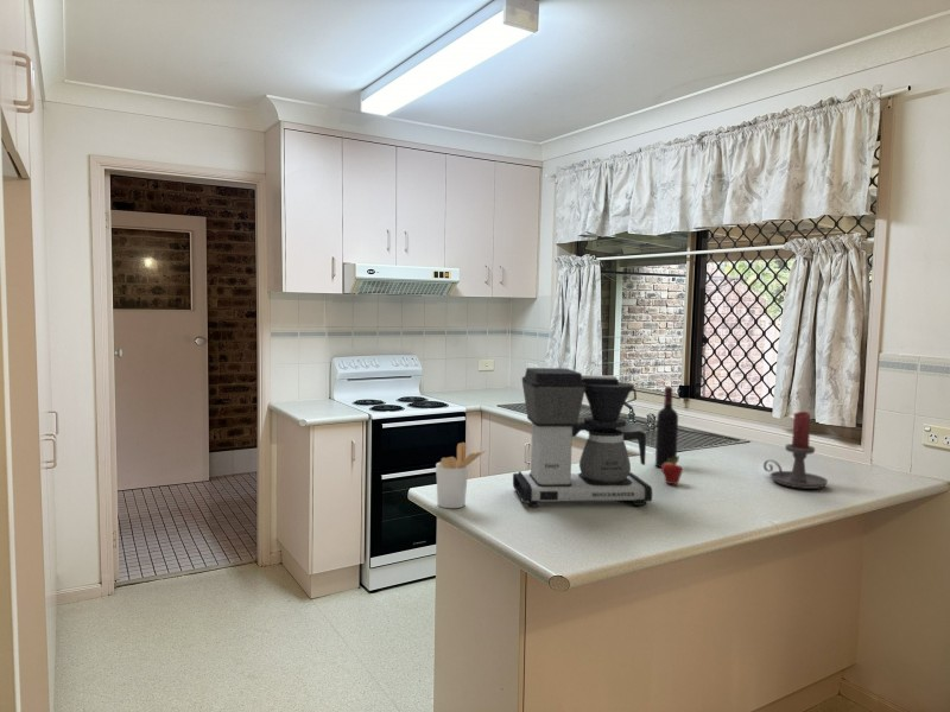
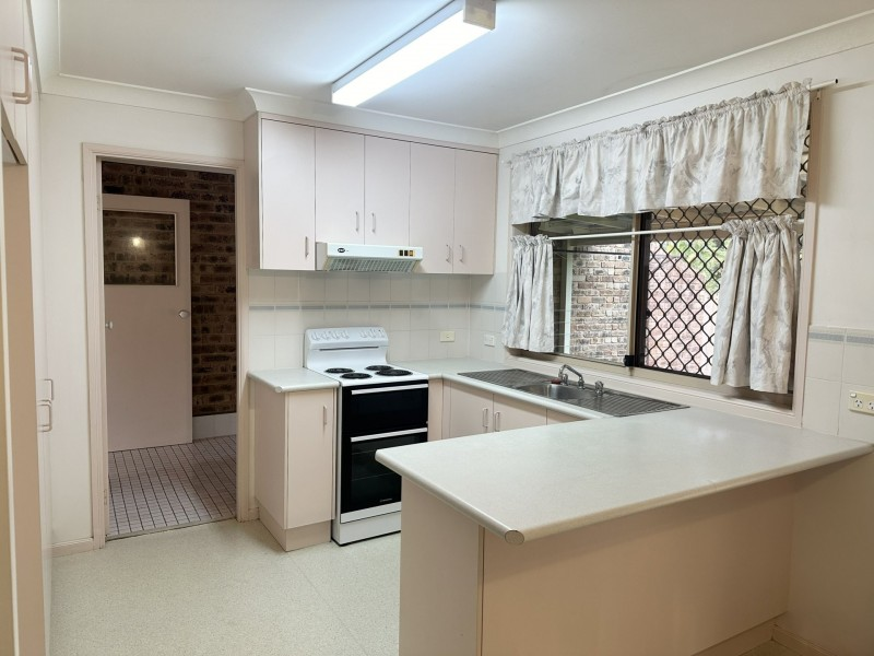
- candle holder [762,411,829,490]
- coffee maker [512,367,653,508]
- utensil holder [435,441,486,509]
- fruit [660,454,684,485]
- wine bottle [654,386,679,469]
